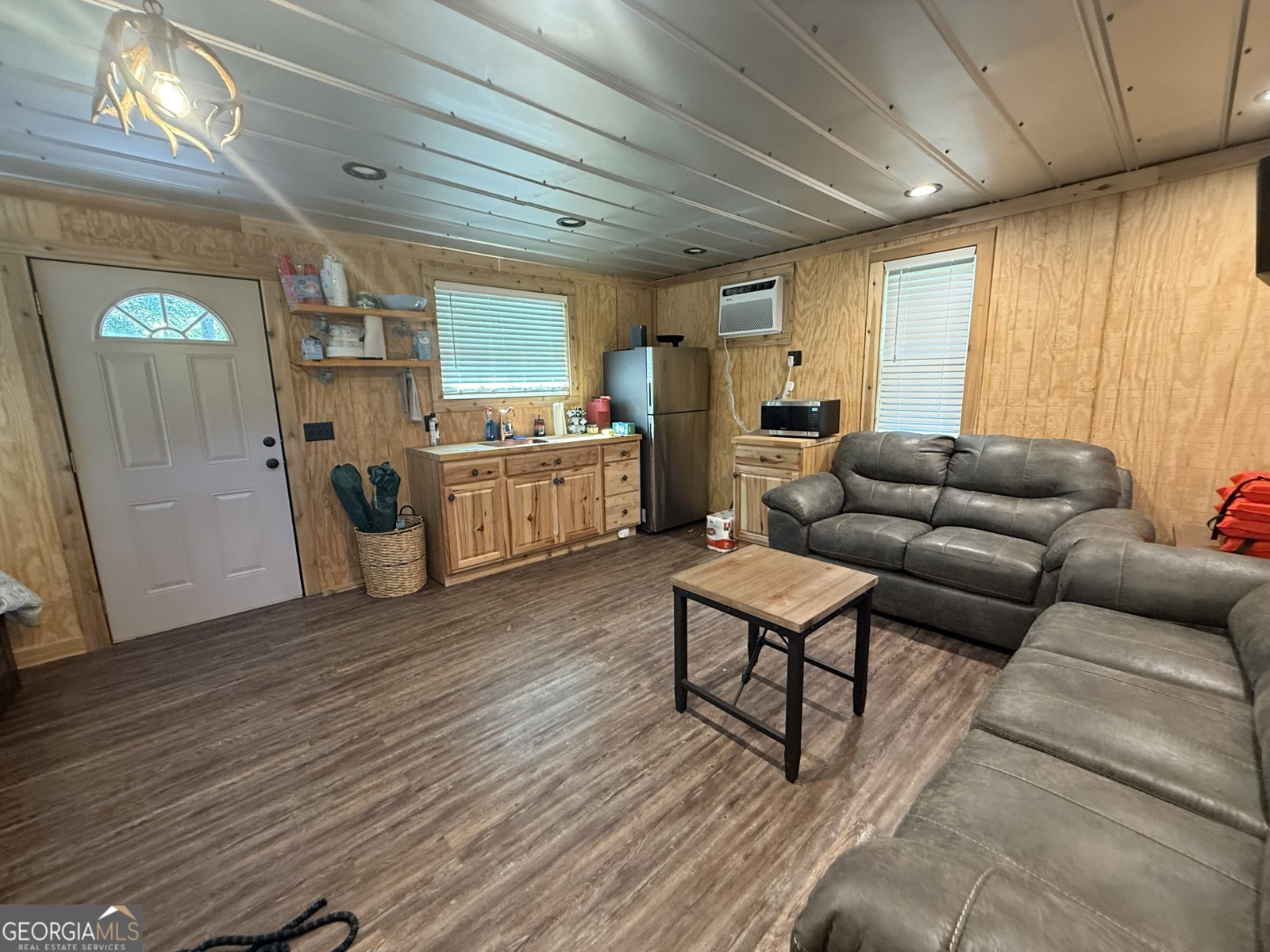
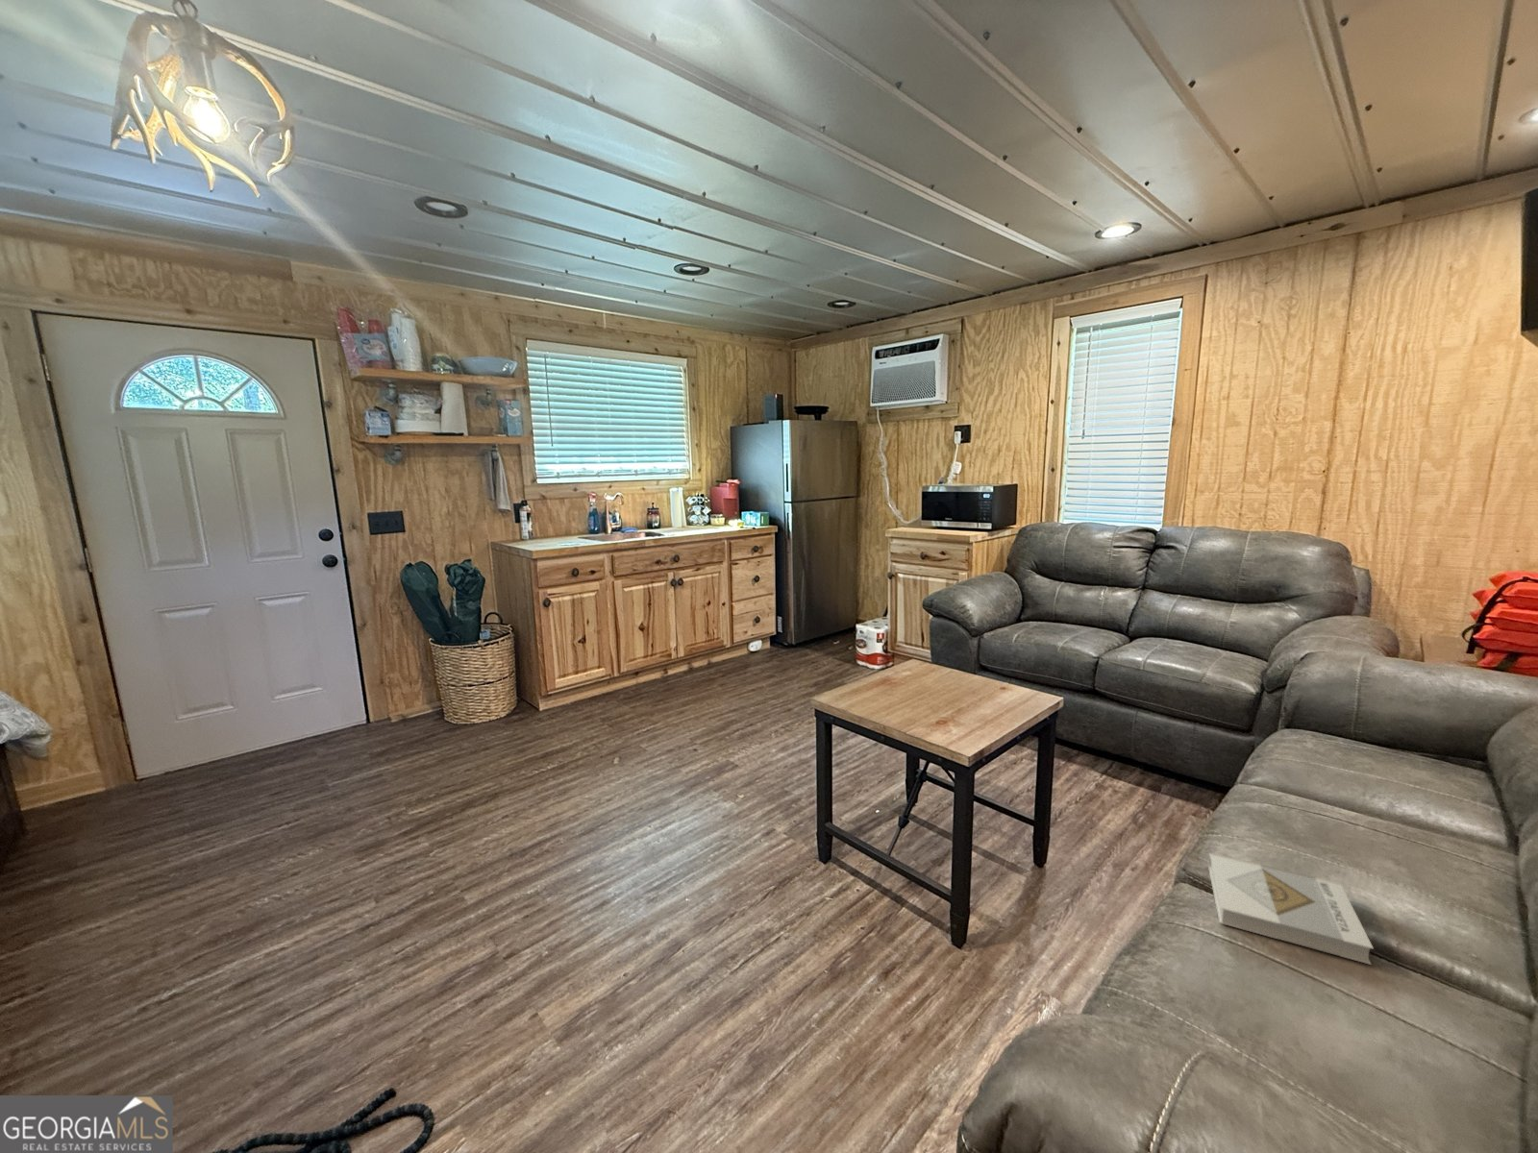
+ book [1207,853,1375,965]
